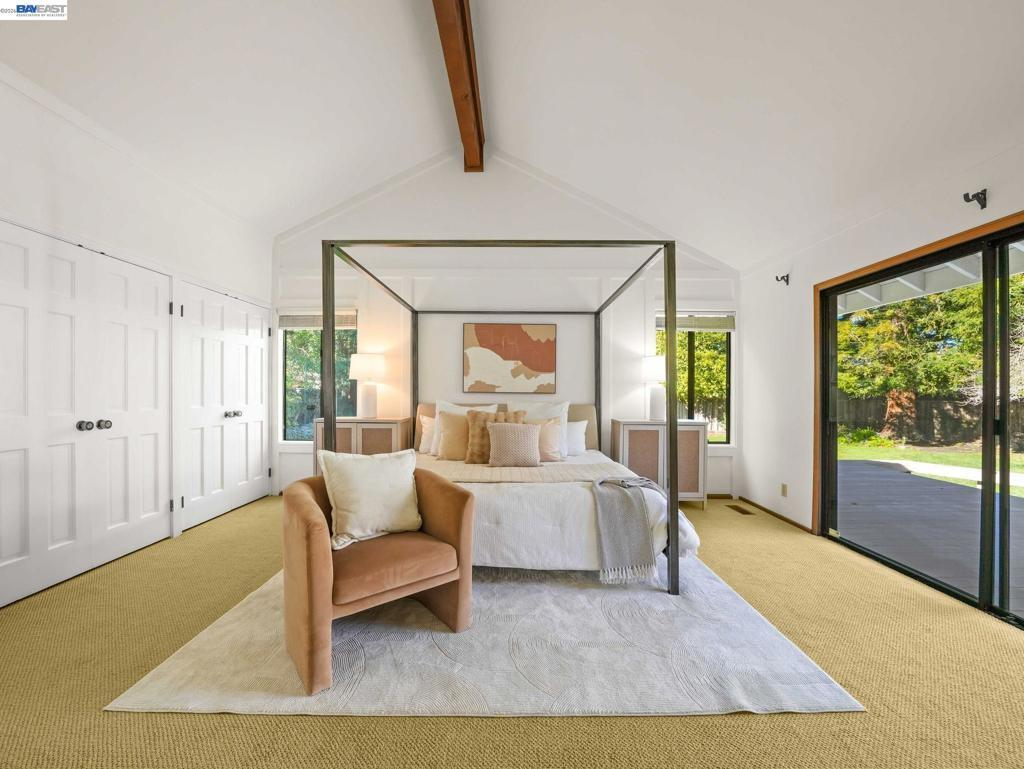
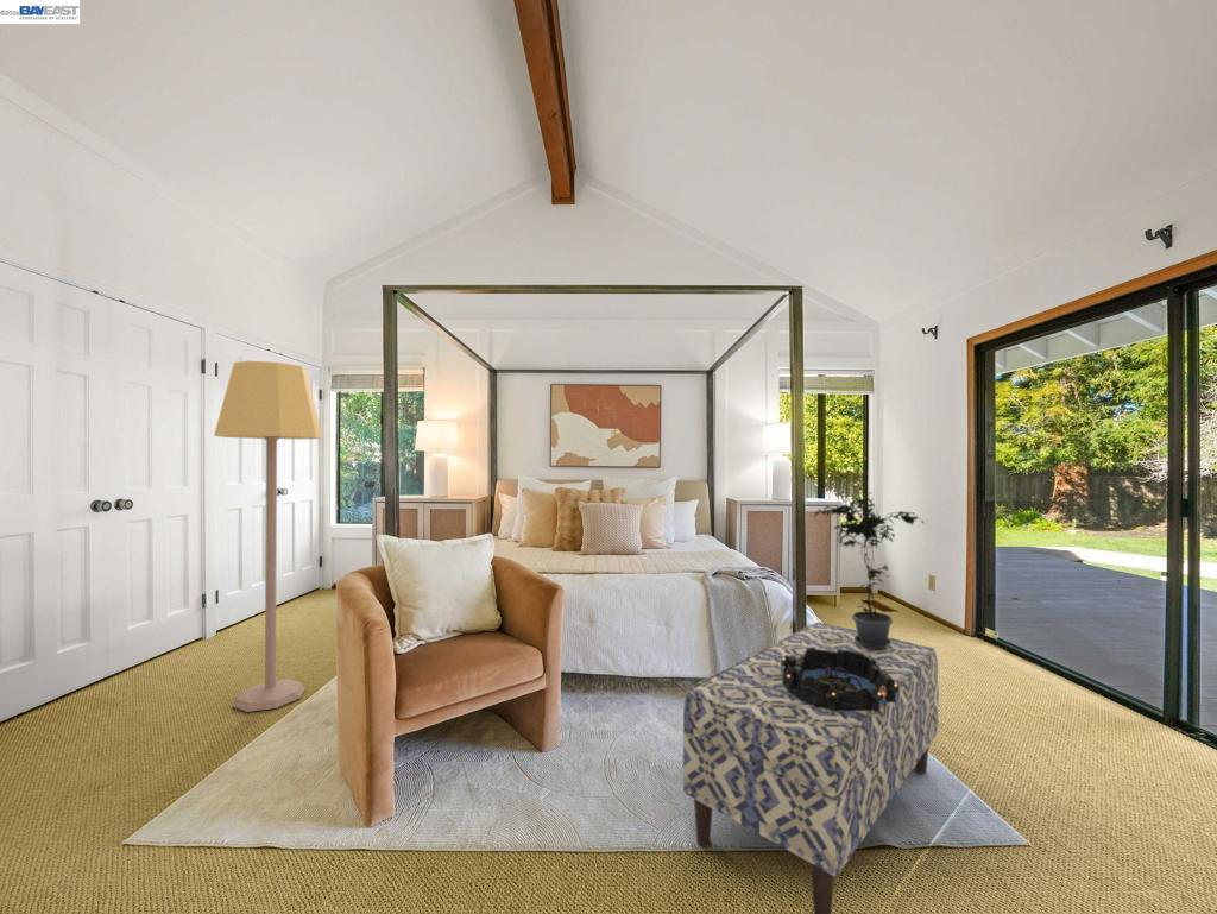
+ lamp [213,360,324,713]
+ potted plant [813,492,926,648]
+ bench [682,622,940,914]
+ decorative bowl [781,647,900,711]
